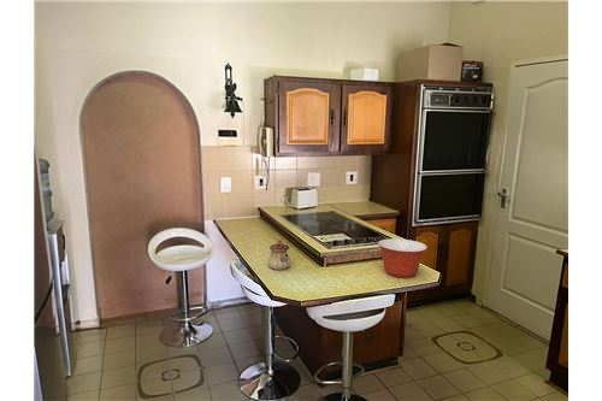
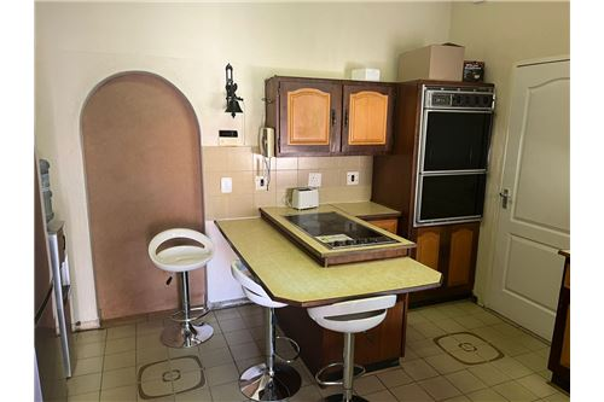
- teapot [267,238,291,271]
- mixing bowl [377,237,429,279]
